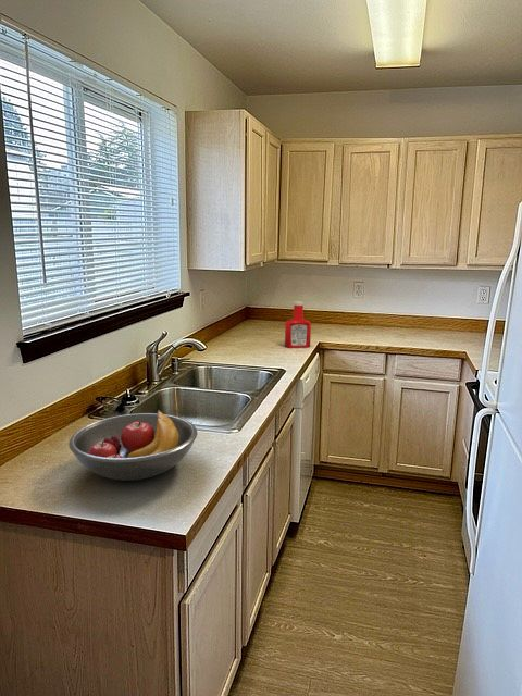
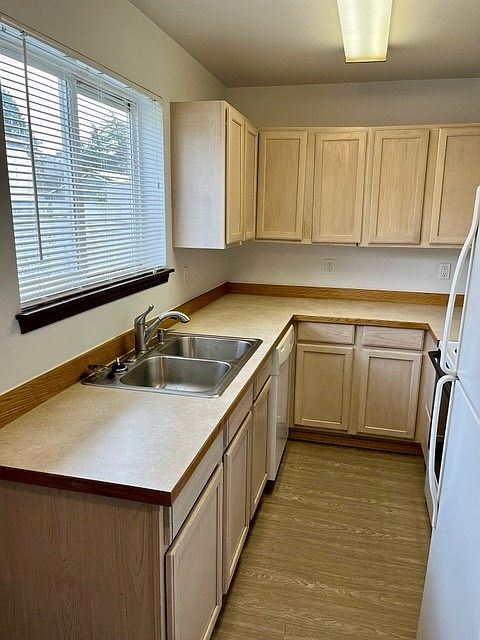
- fruit bowl [67,409,198,482]
- soap bottle [284,300,312,349]
